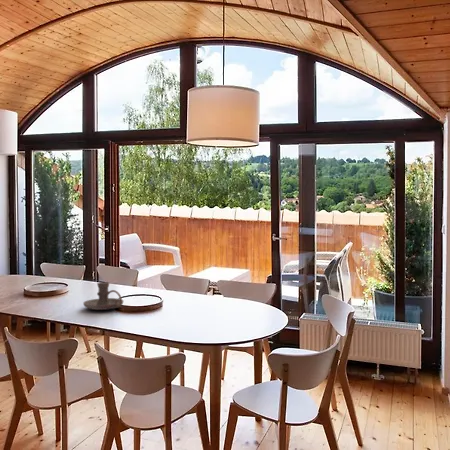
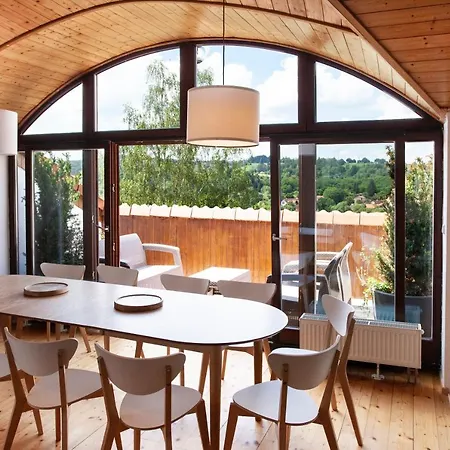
- candle holder [82,281,124,311]
